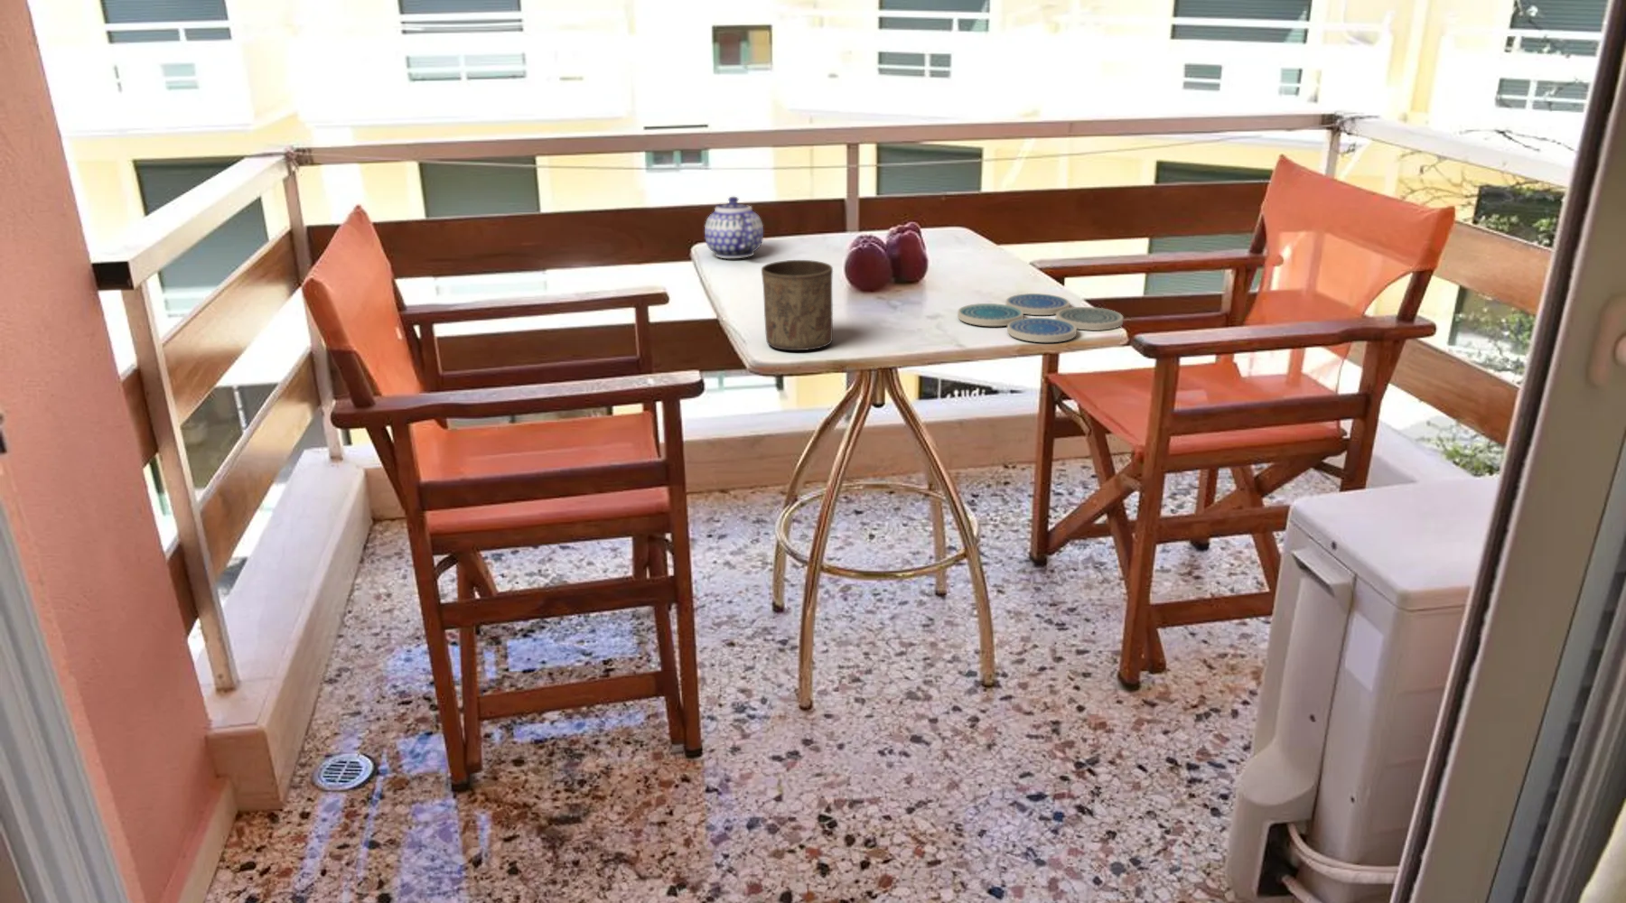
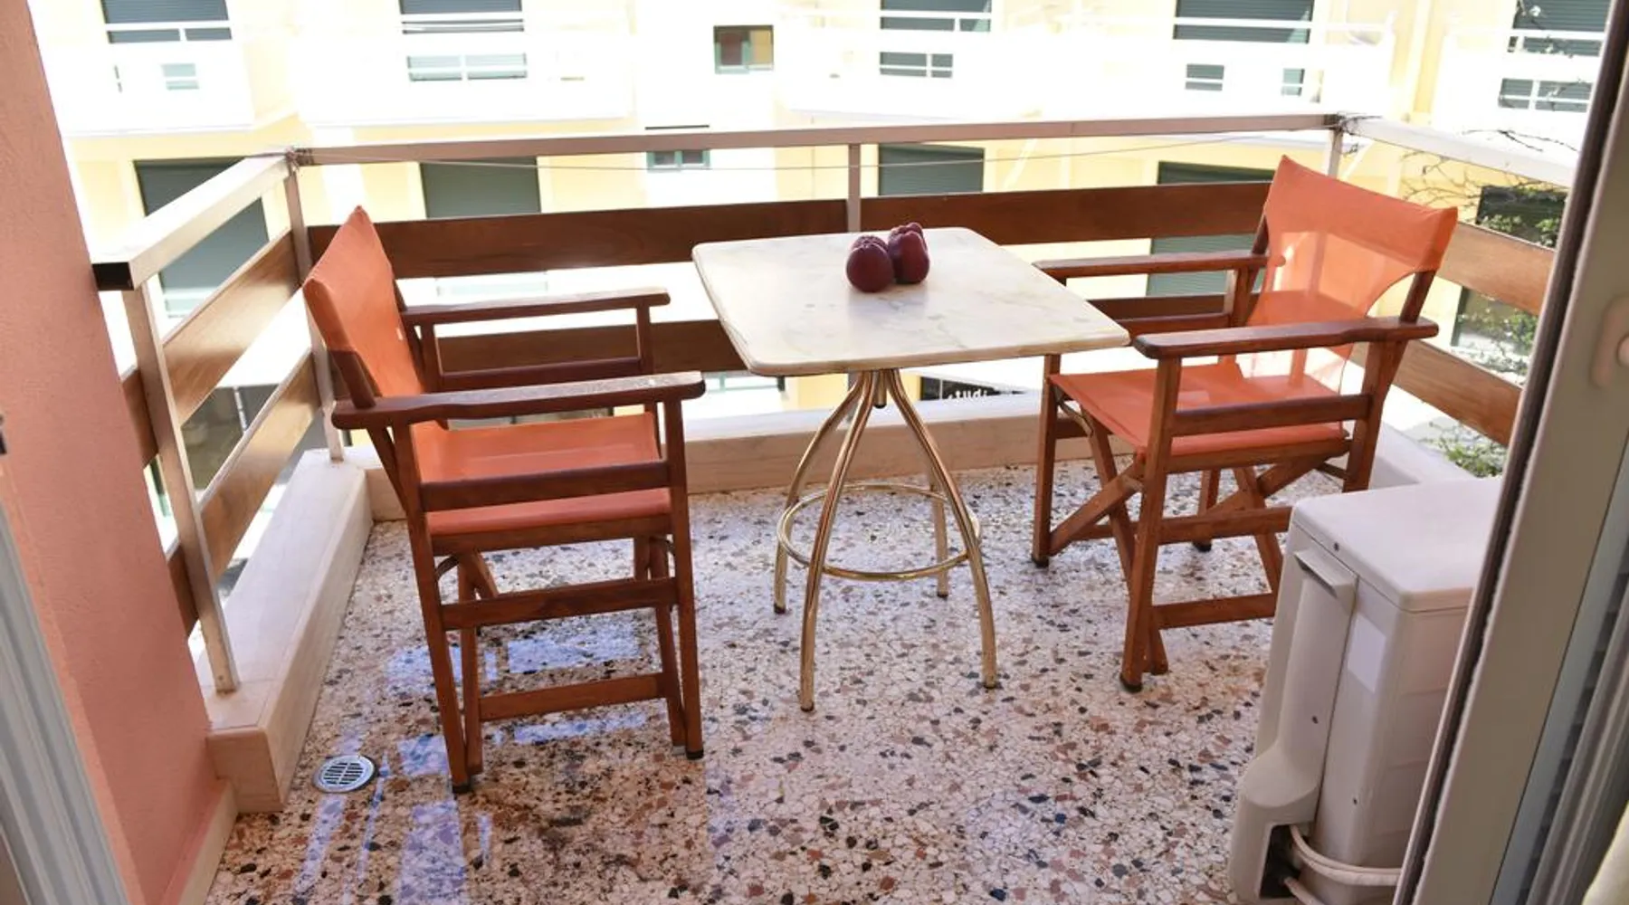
- teapot [704,196,764,259]
- drink coaster [956,292,1124,344]
- cup [761,259,834,351]
